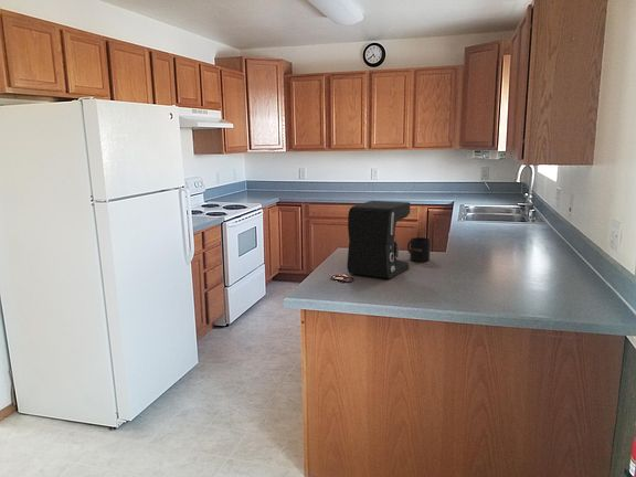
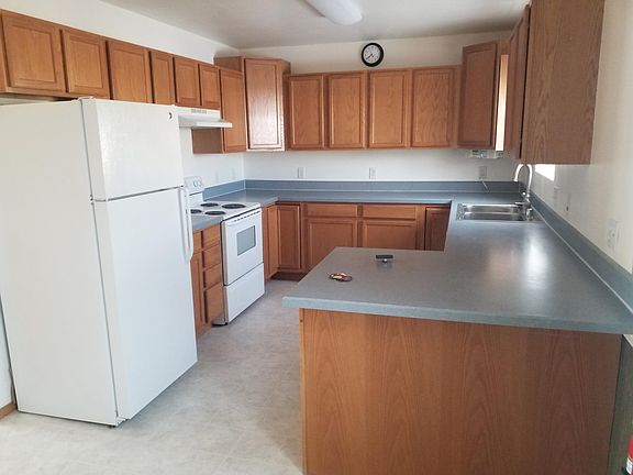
- coffee maker [347,200,411,279]
- mug [406,236,432,263]
